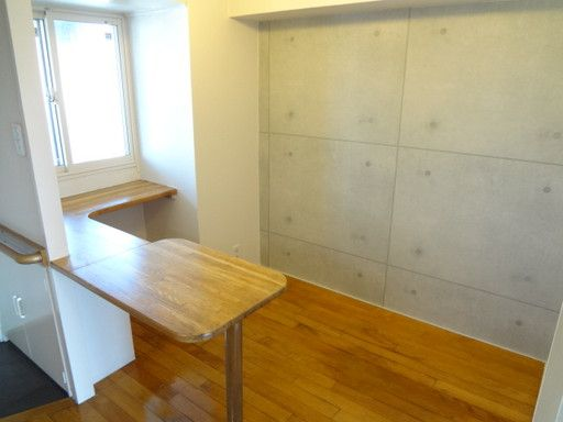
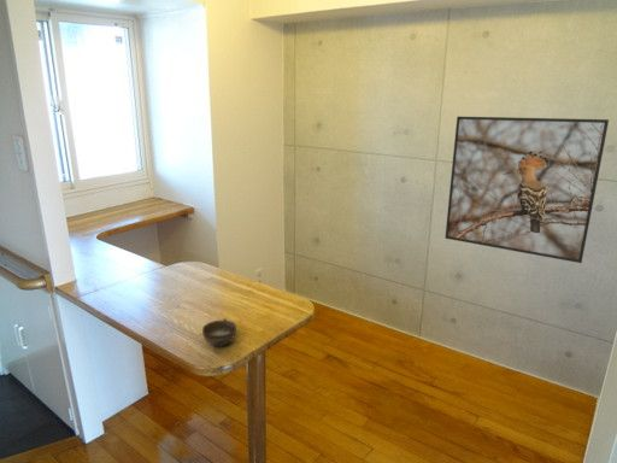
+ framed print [445,116,610,264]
+ cup [201,317,237,348]
